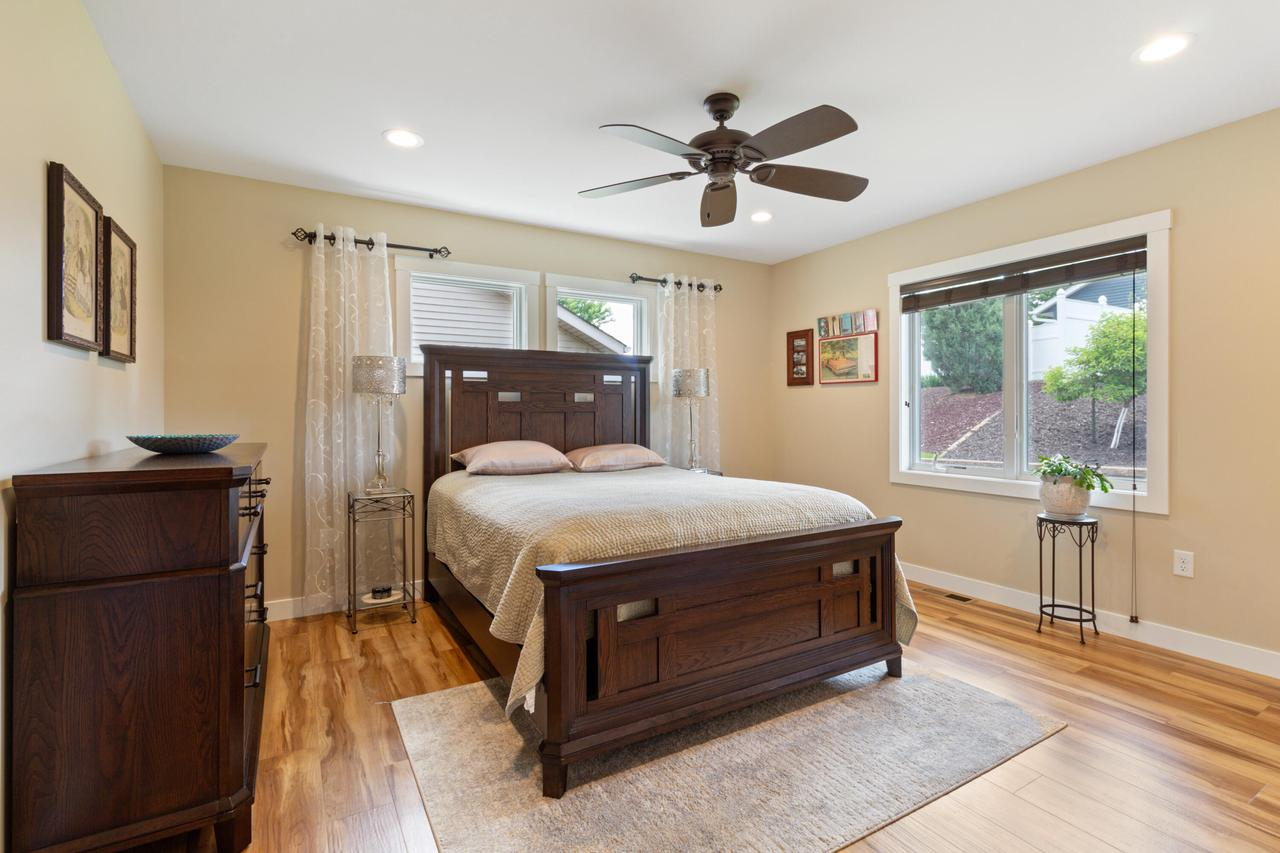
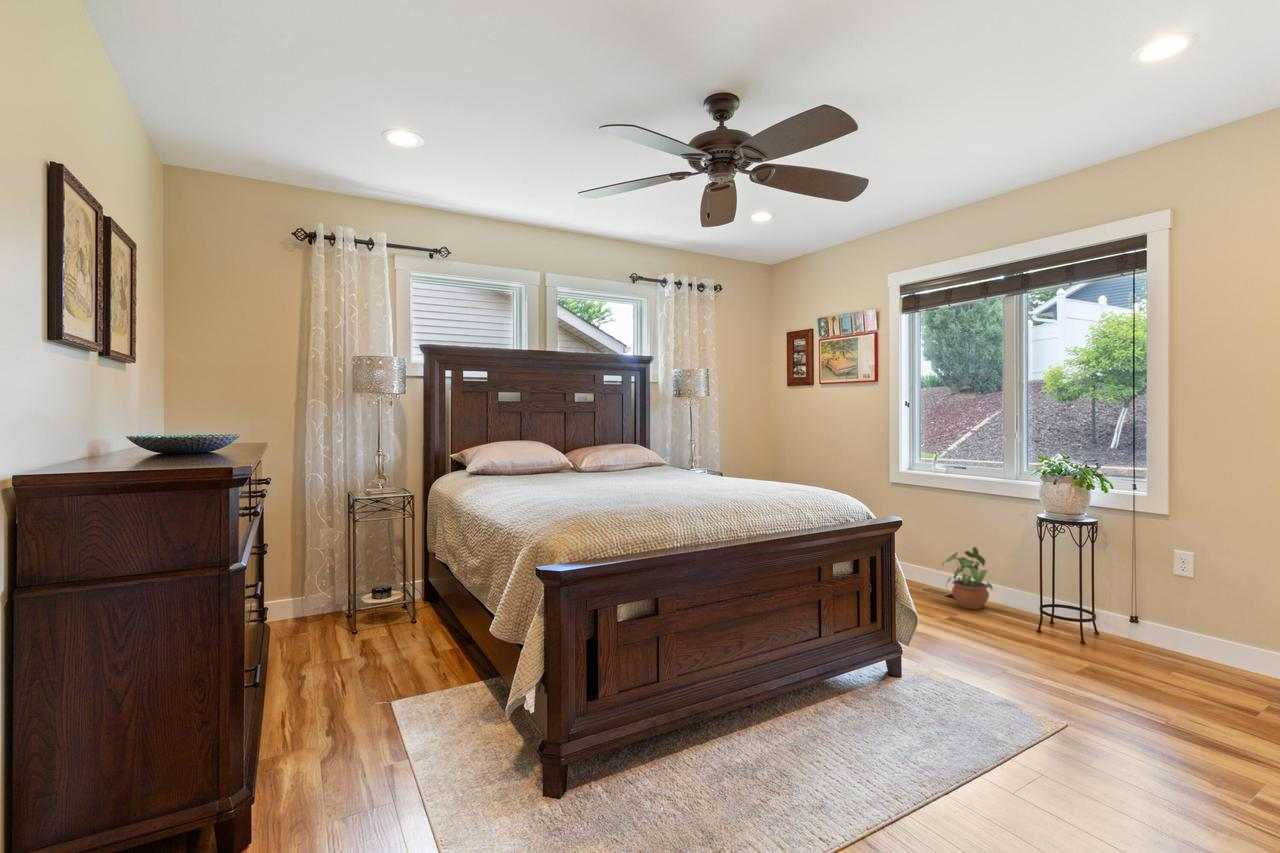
+ potted plant [941,546,994,611]
